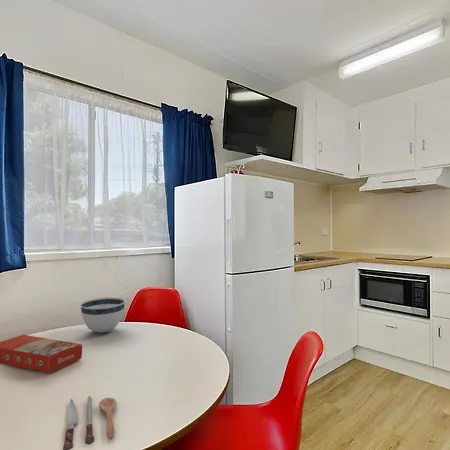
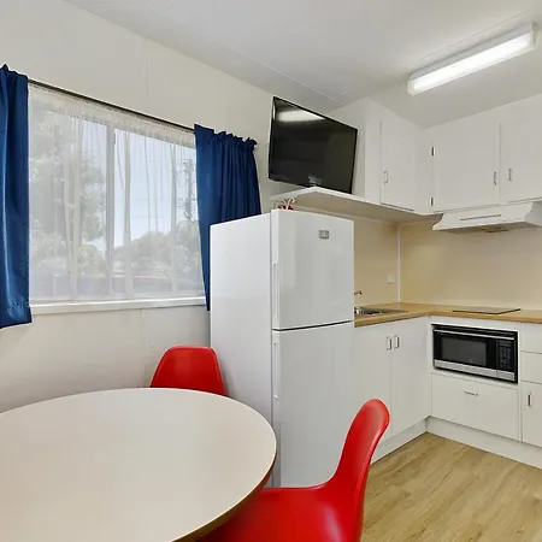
- bowl [79,297,126,334]
- macaroni box [0,334,83,373]
- spoon [62,395,117,450]
